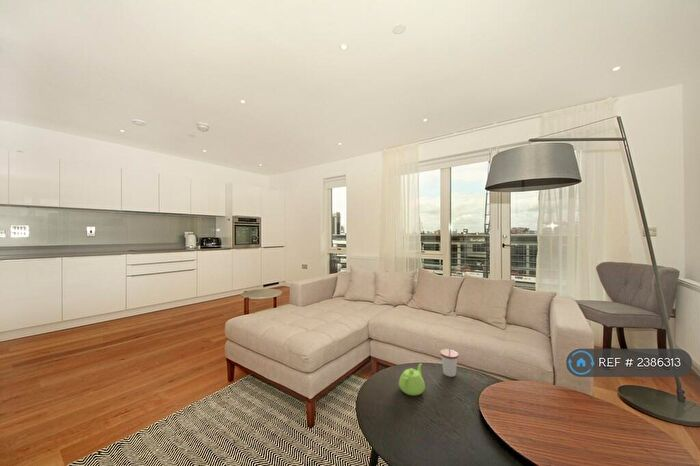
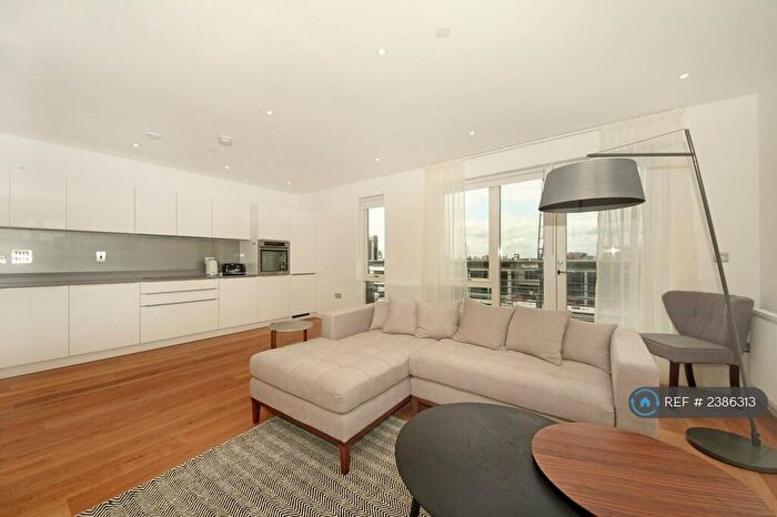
- cup [439,348,460,378]
- teapot [398,362,426,397]
